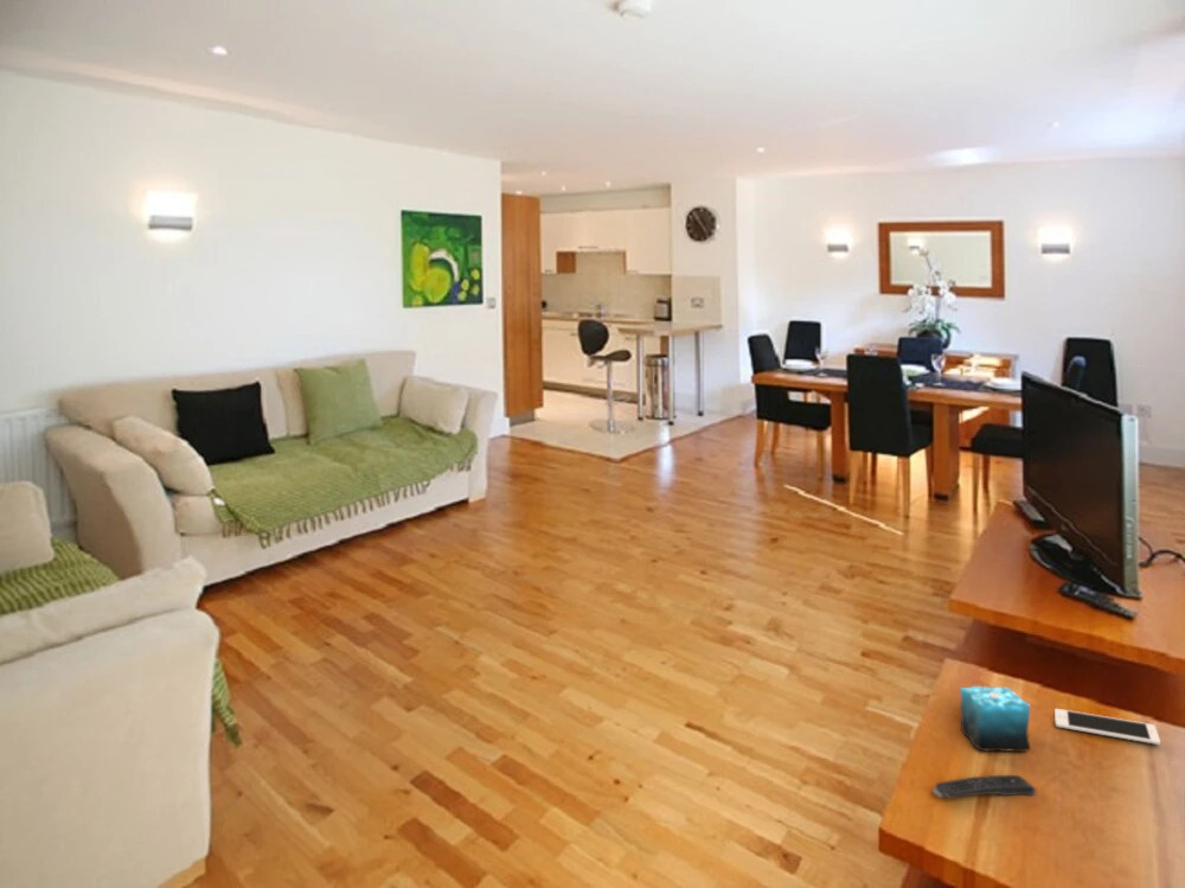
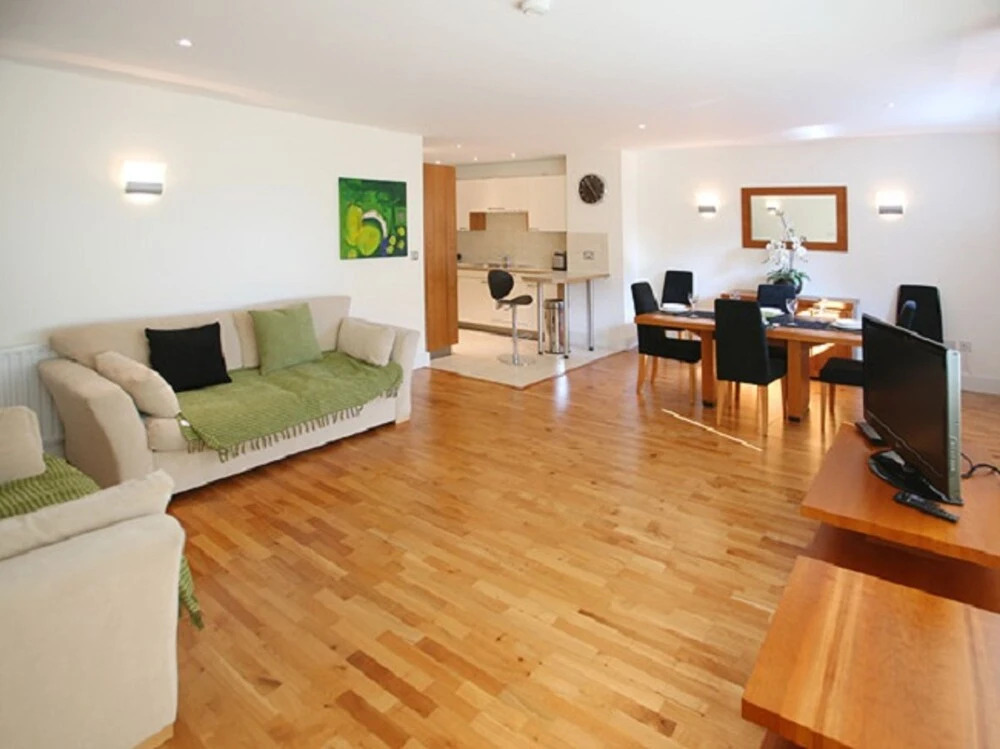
- cell phone [1053,708,1161,746]
- candle [959,679,1031,753]
- remote control [931,774,1037,799]
